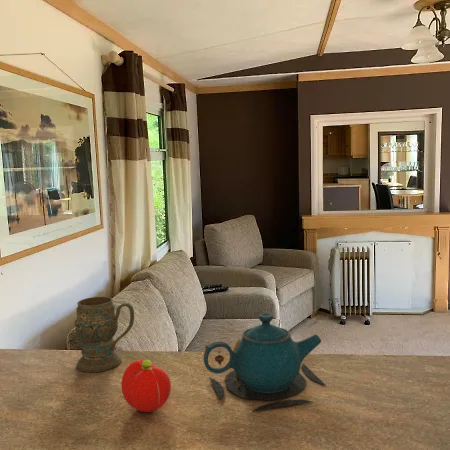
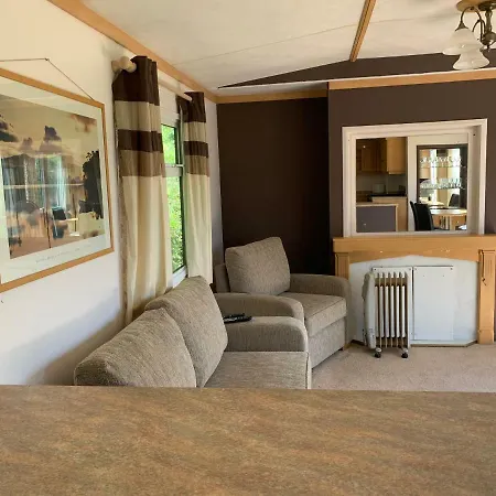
- teapot [203,312,326,412]
- mug [73,296,135,373]
- fruit [121,359,172,413]
